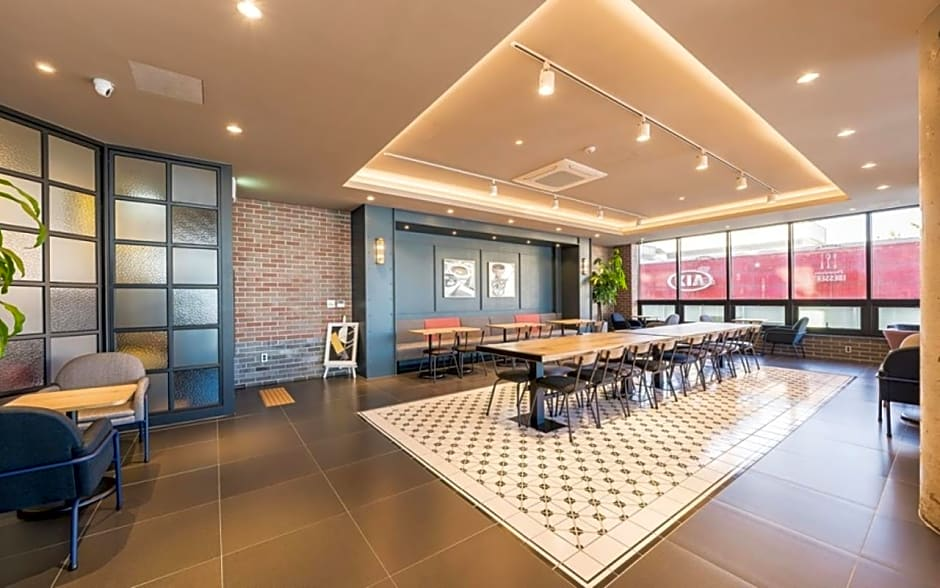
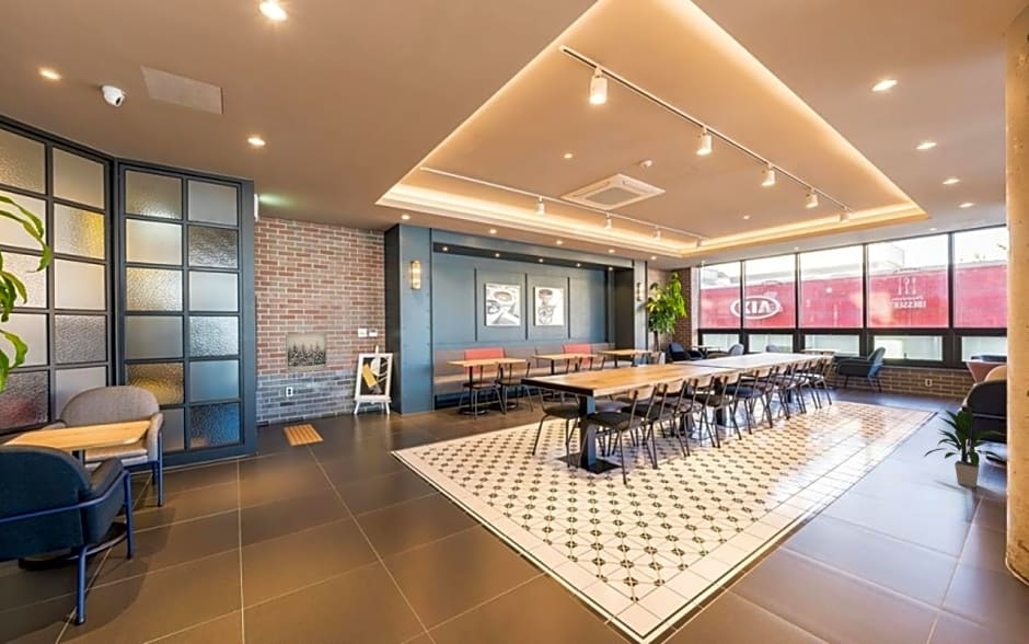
+ indoor plant [923,407,1006,488]
+ wall art [285,332,328,373]
